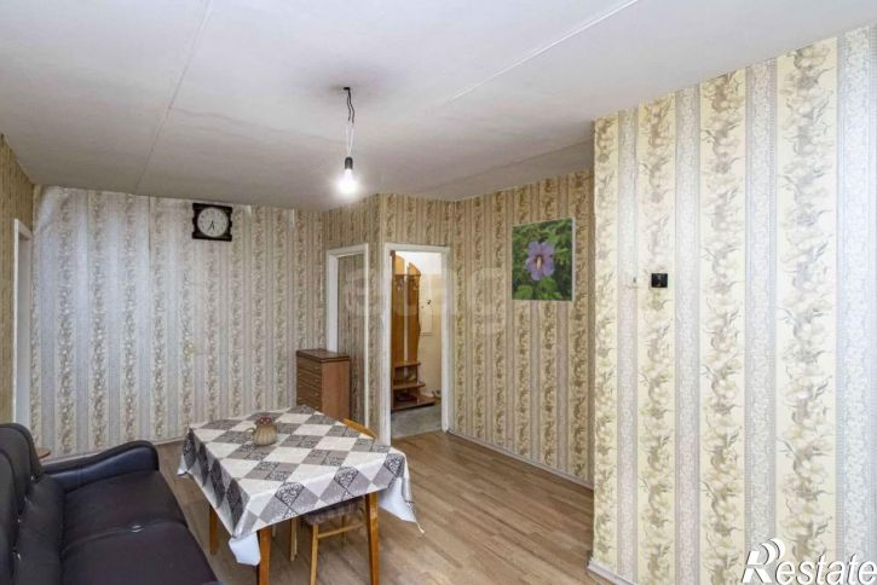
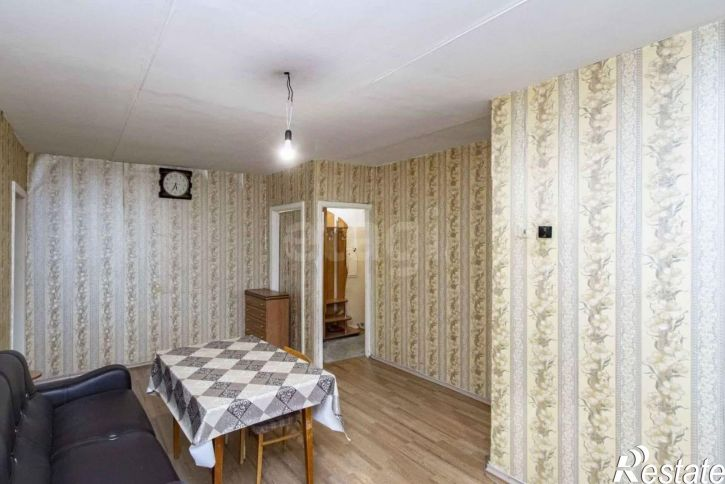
- teapot [242,412,283,447]
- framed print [510,215,577,303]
